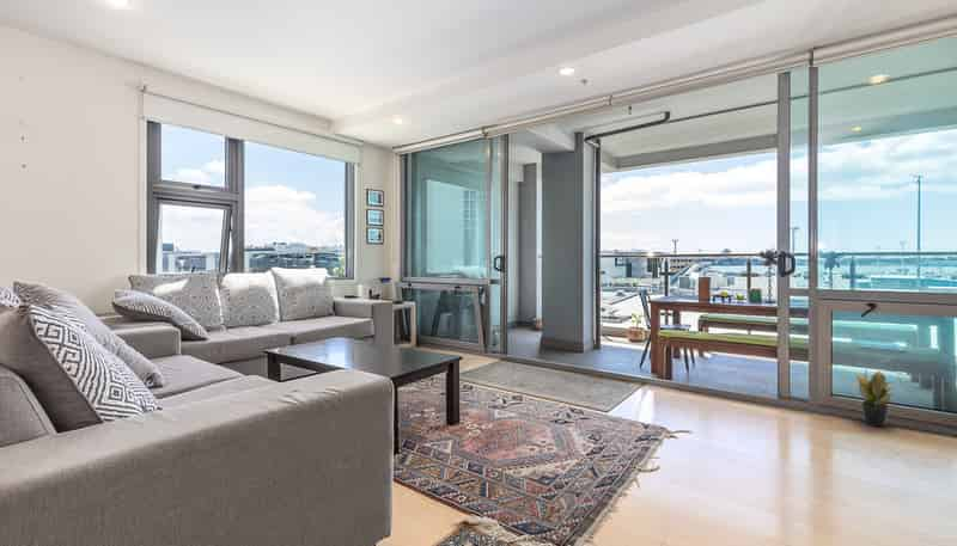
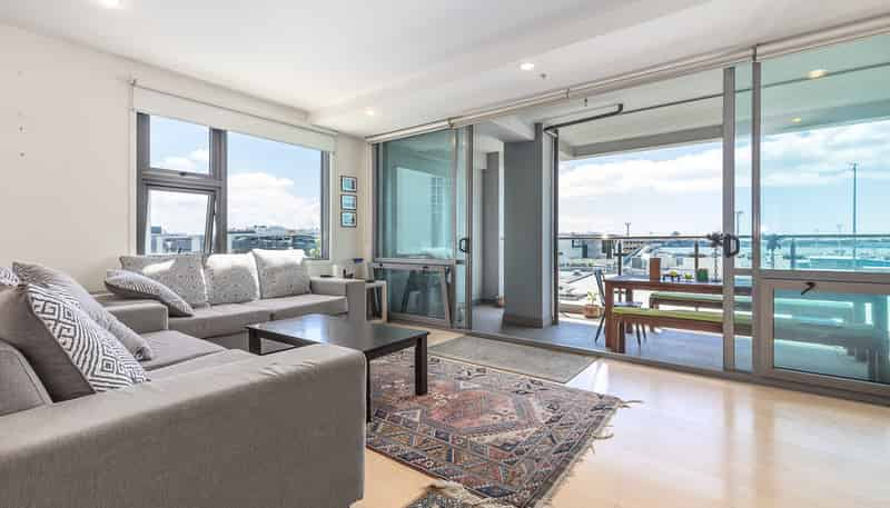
- potted plant [855,367,896,428]
